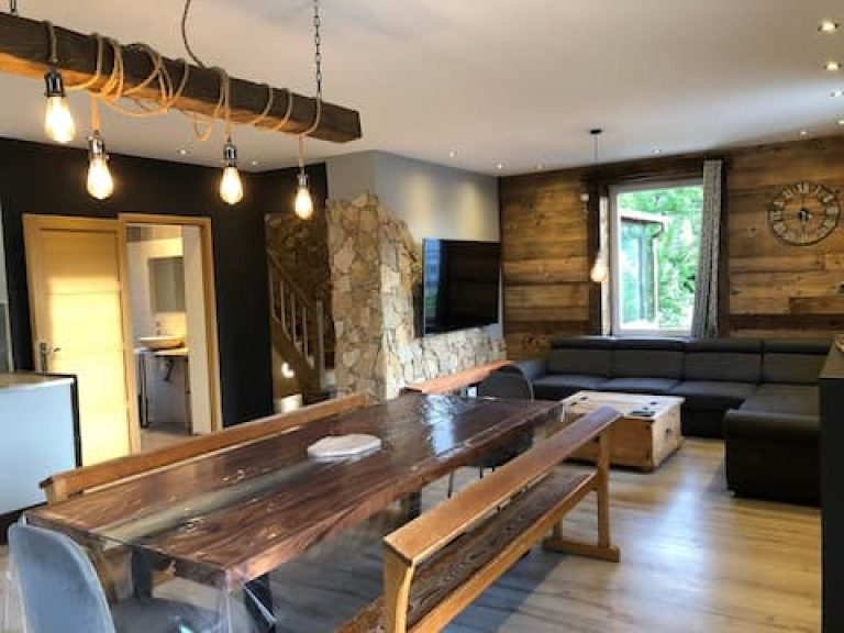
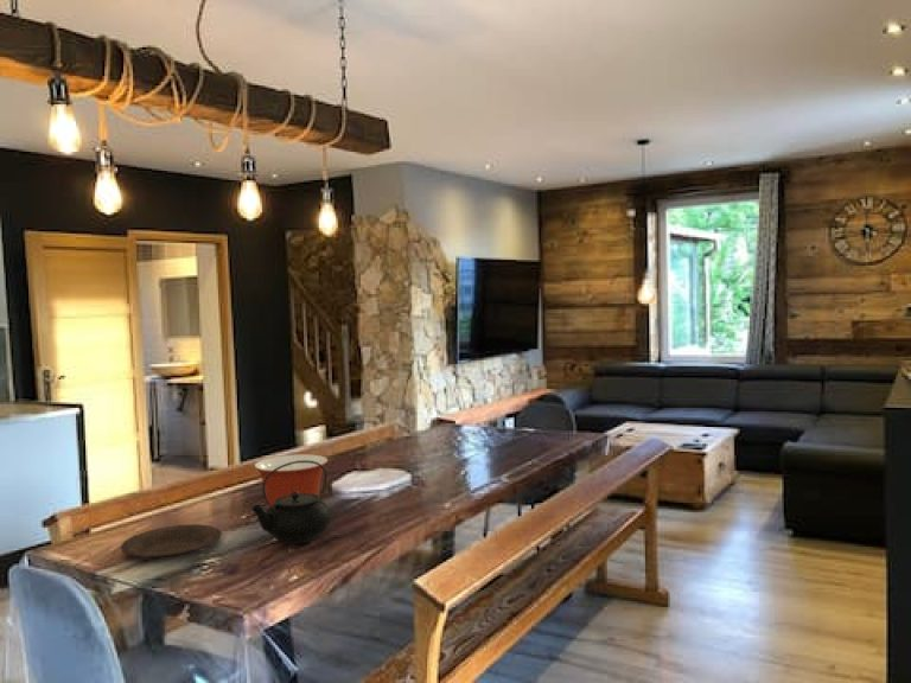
+ mixing bowl [253,453,329,508]
+ plate [120,523,223,558]
+ teapot [250,460,333,545]
